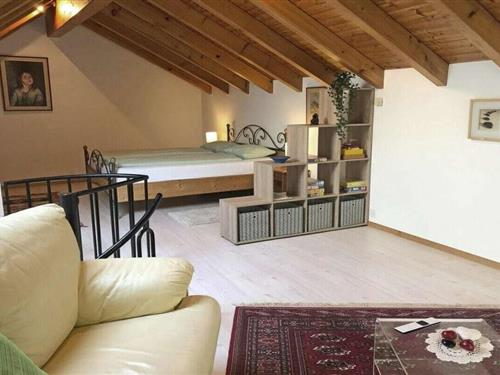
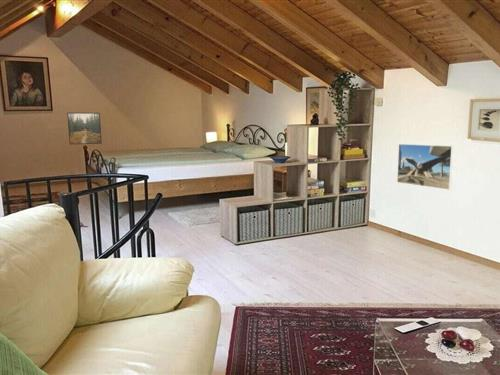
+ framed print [396,143,455,191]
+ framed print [66,112,103,146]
